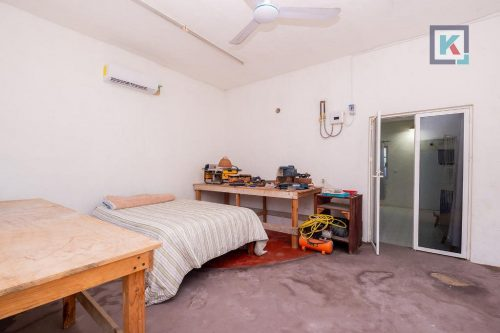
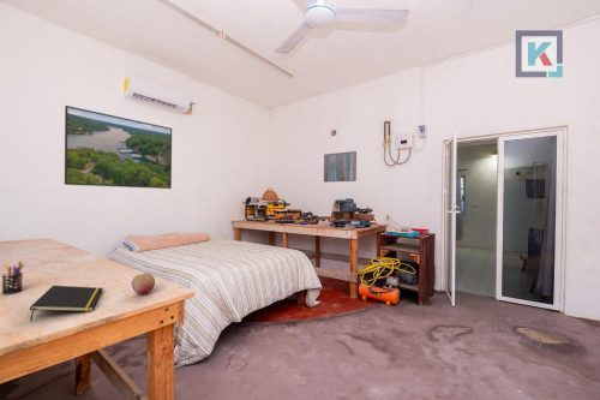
+ fruit [131,271,156,295]
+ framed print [64,105,173,190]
+ pen holder [1,261,25,295]
+ wall art [323,150,358,184]
+ notepad [29,285,104,322]
